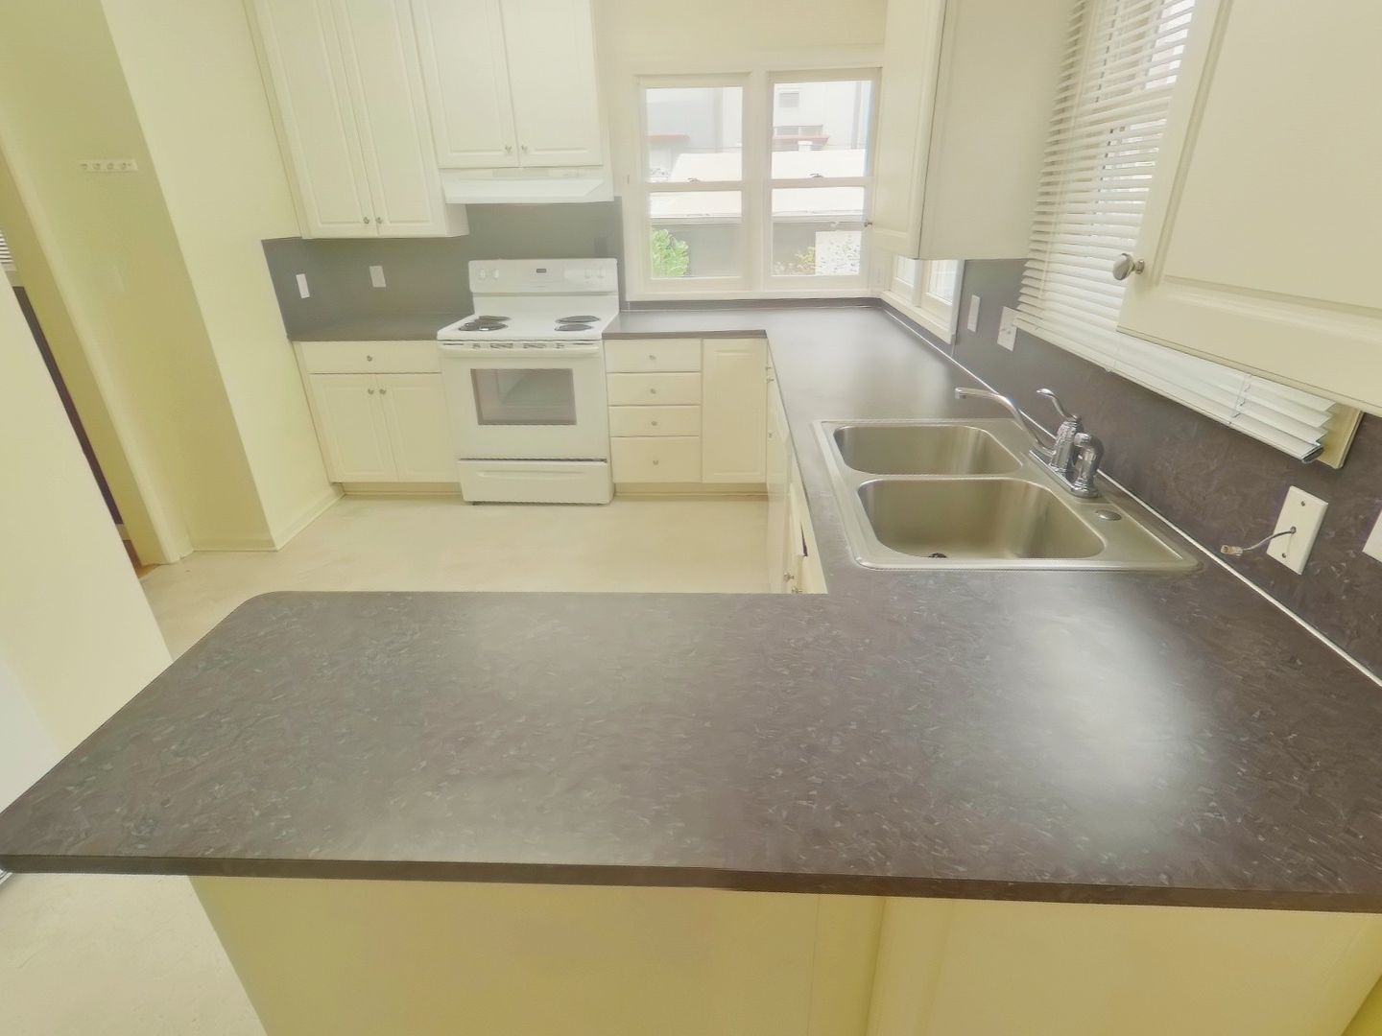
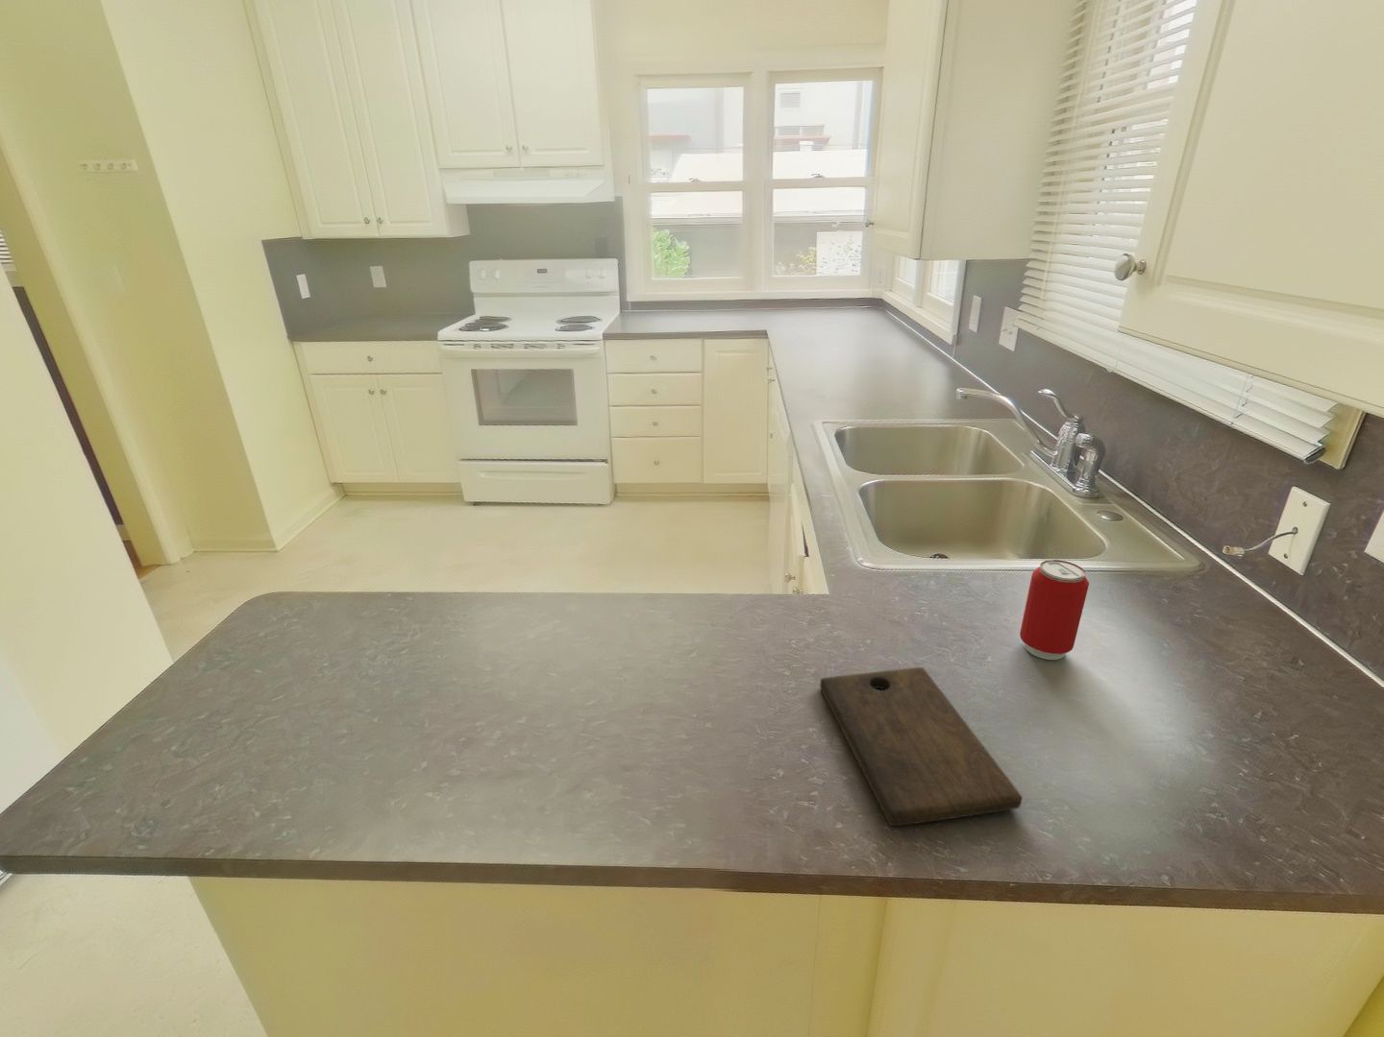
+ beverage can [1019,559,1090,660]
+ cutting board [818,667,1022,827]
